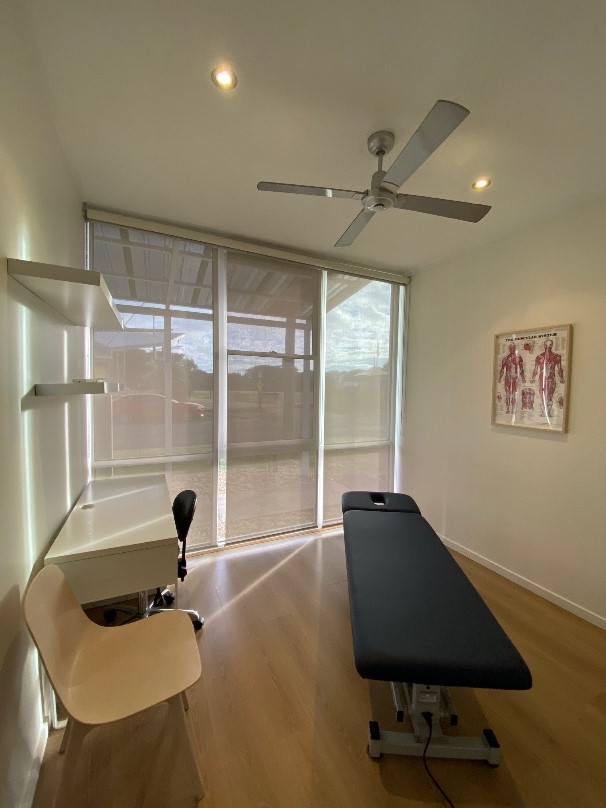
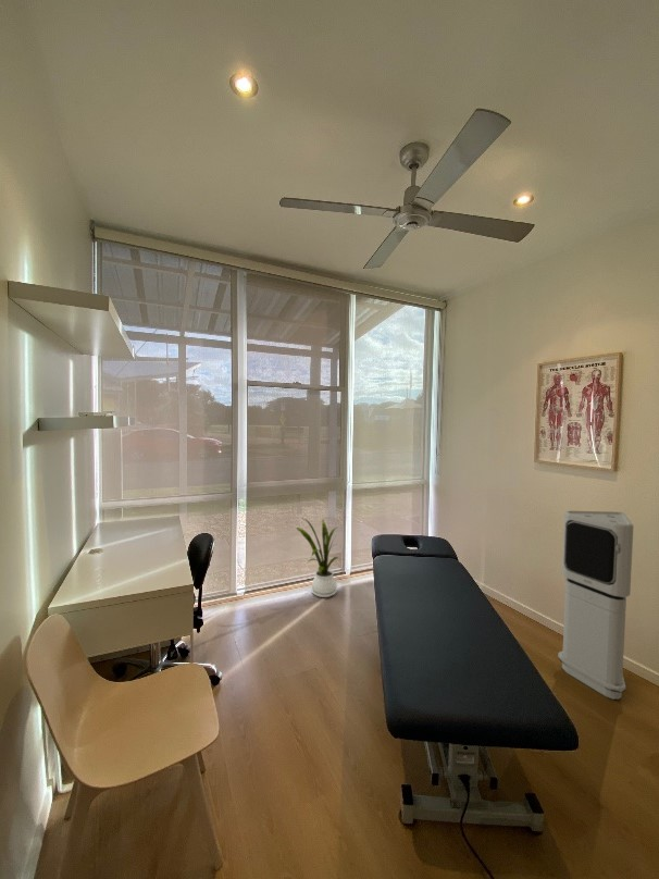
+ air purifier [557,510,634,701]
+ house plant [295,518,343,598]
